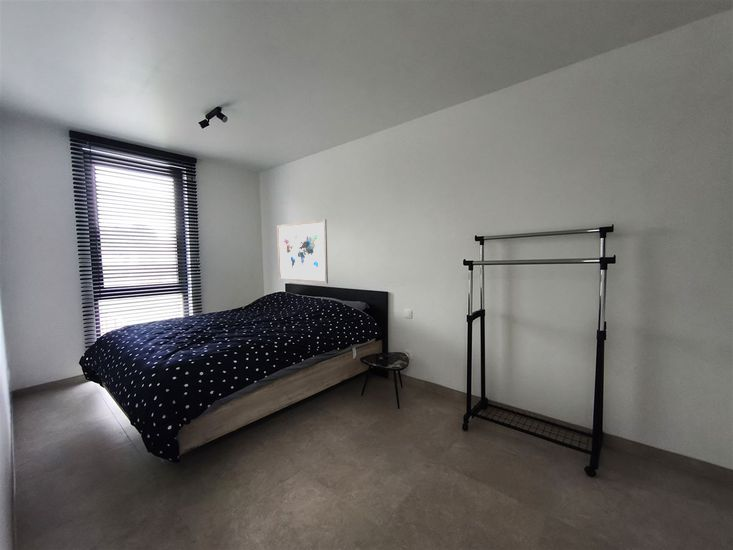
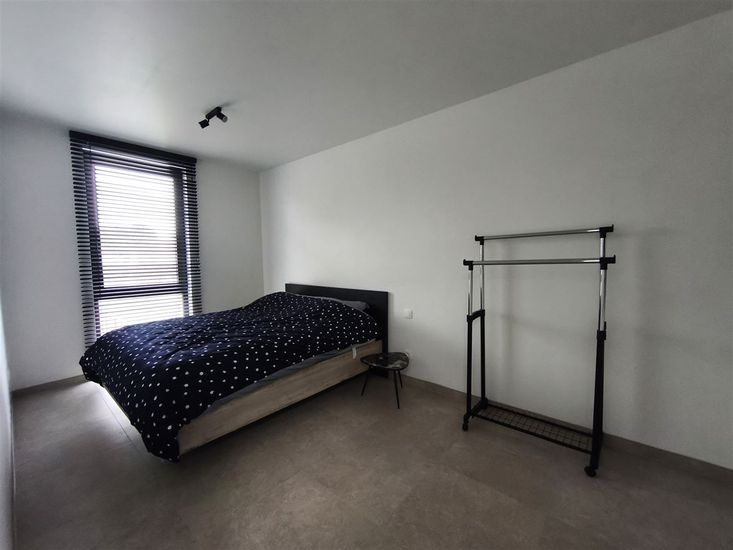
- wall art [276,218,329,285]
